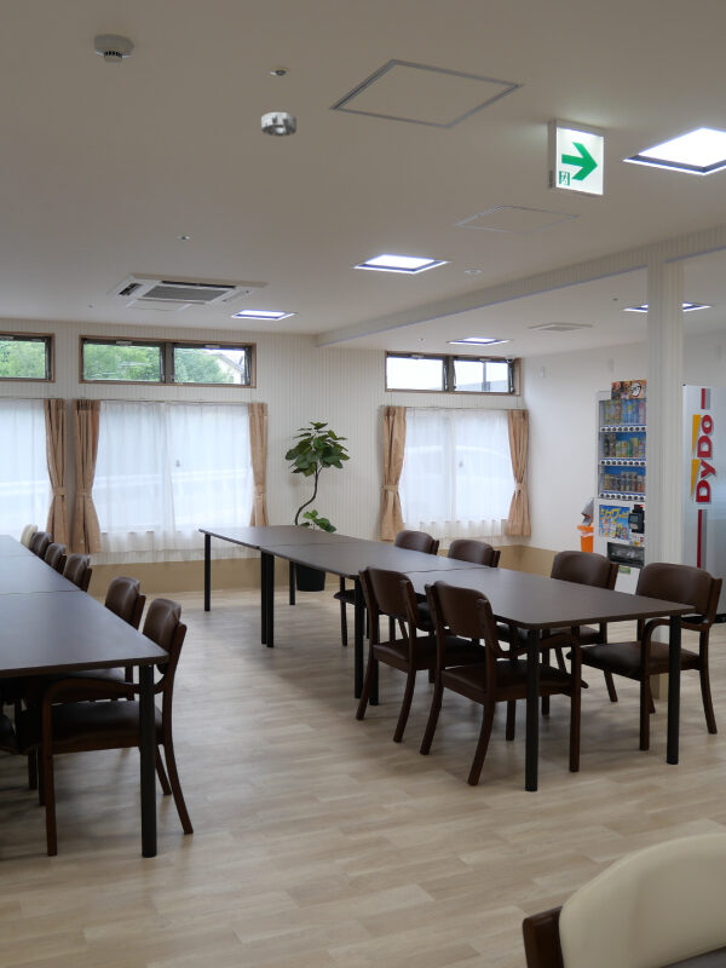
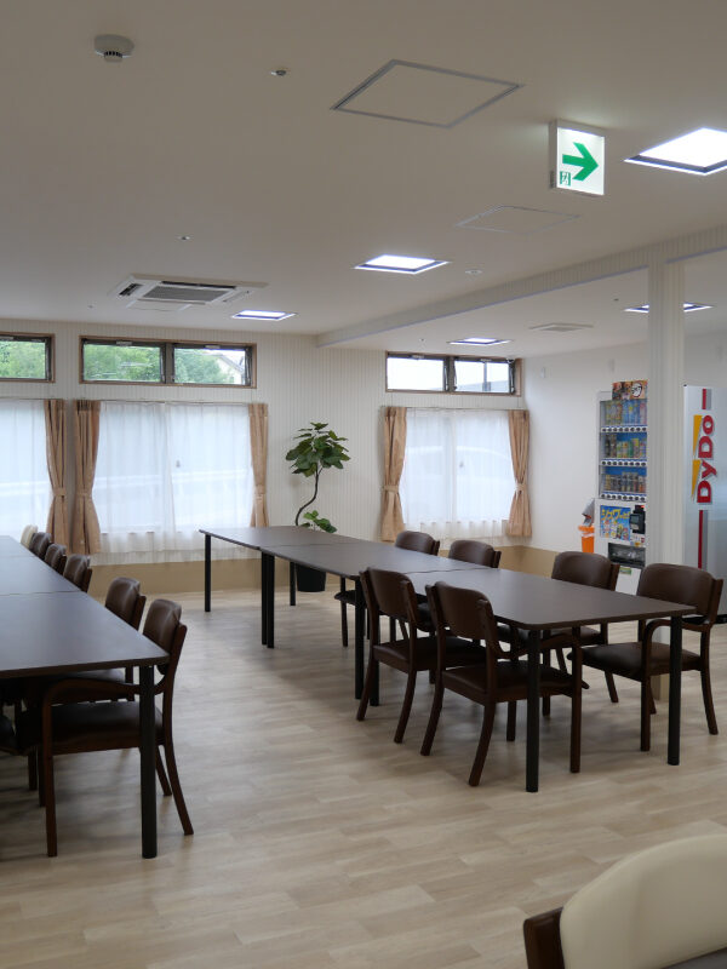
- smoke detector [260,111,298,138]
